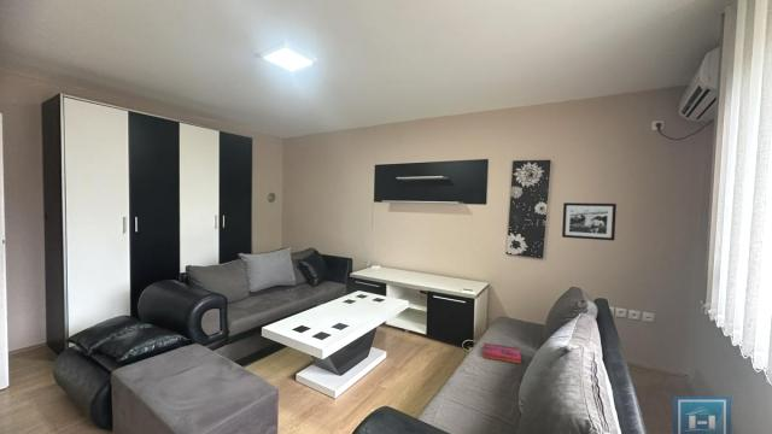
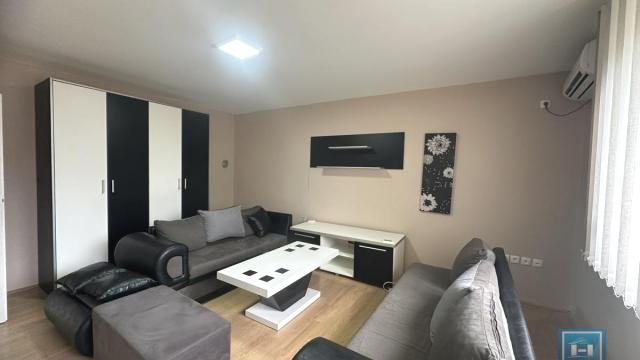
- hardback book [482,342,522,365]
- picture frame [561,201,618,242]
